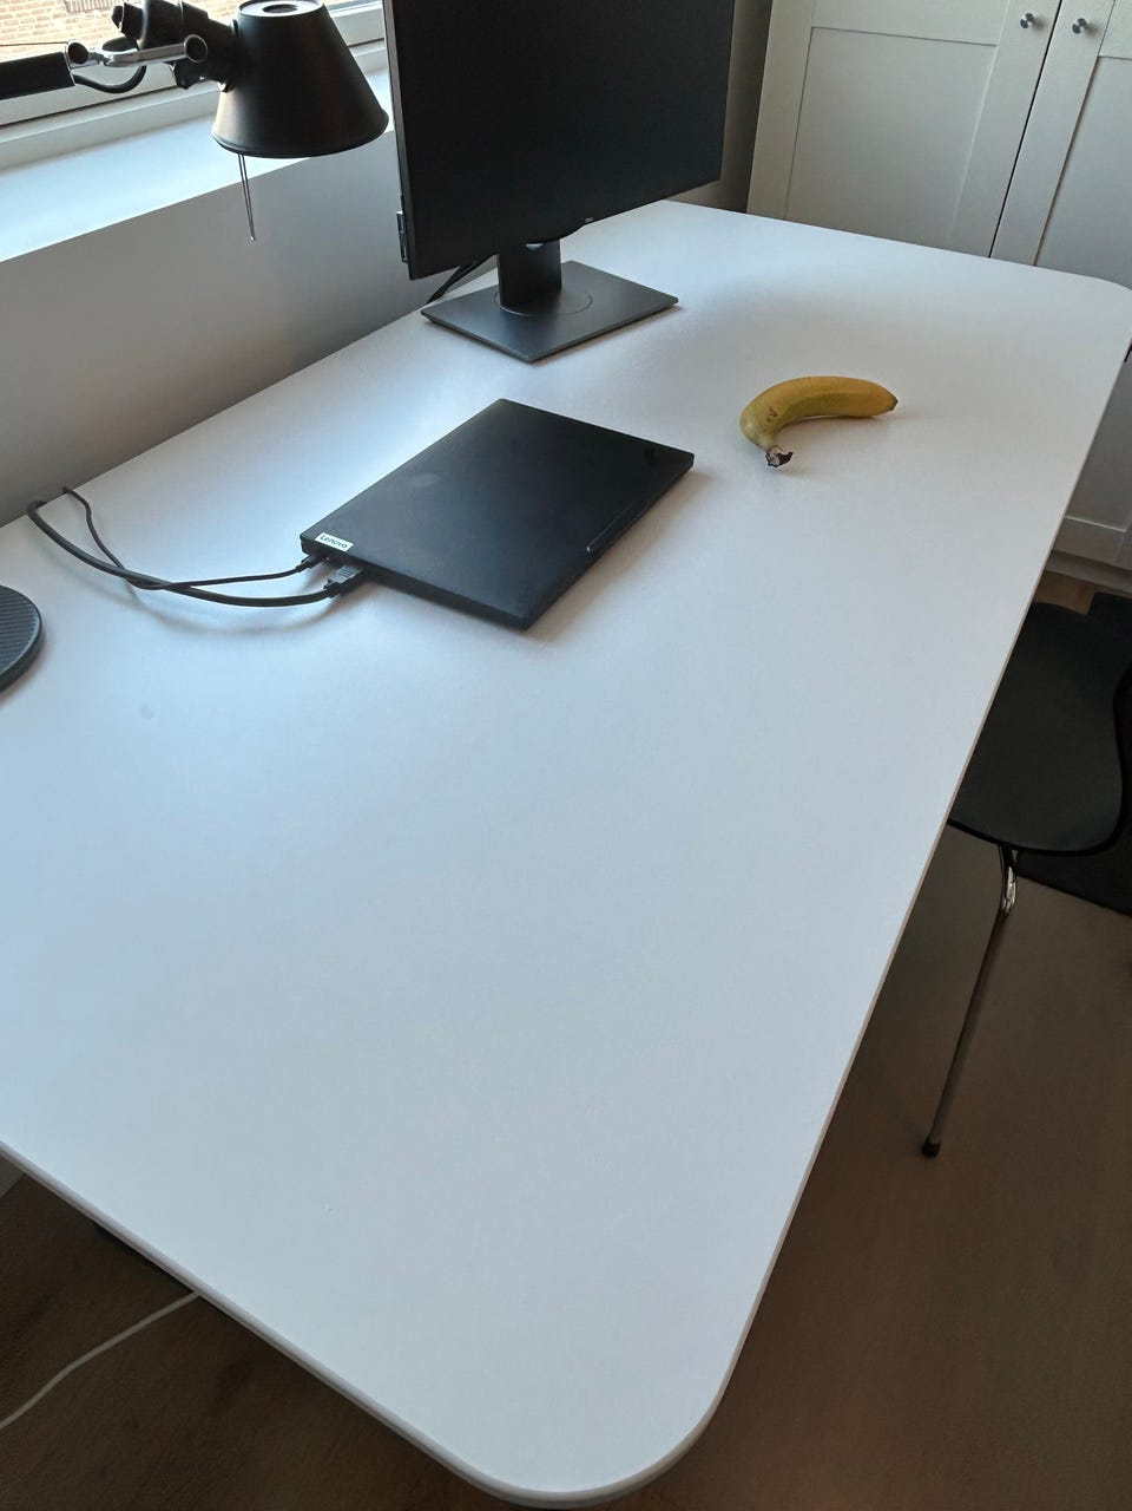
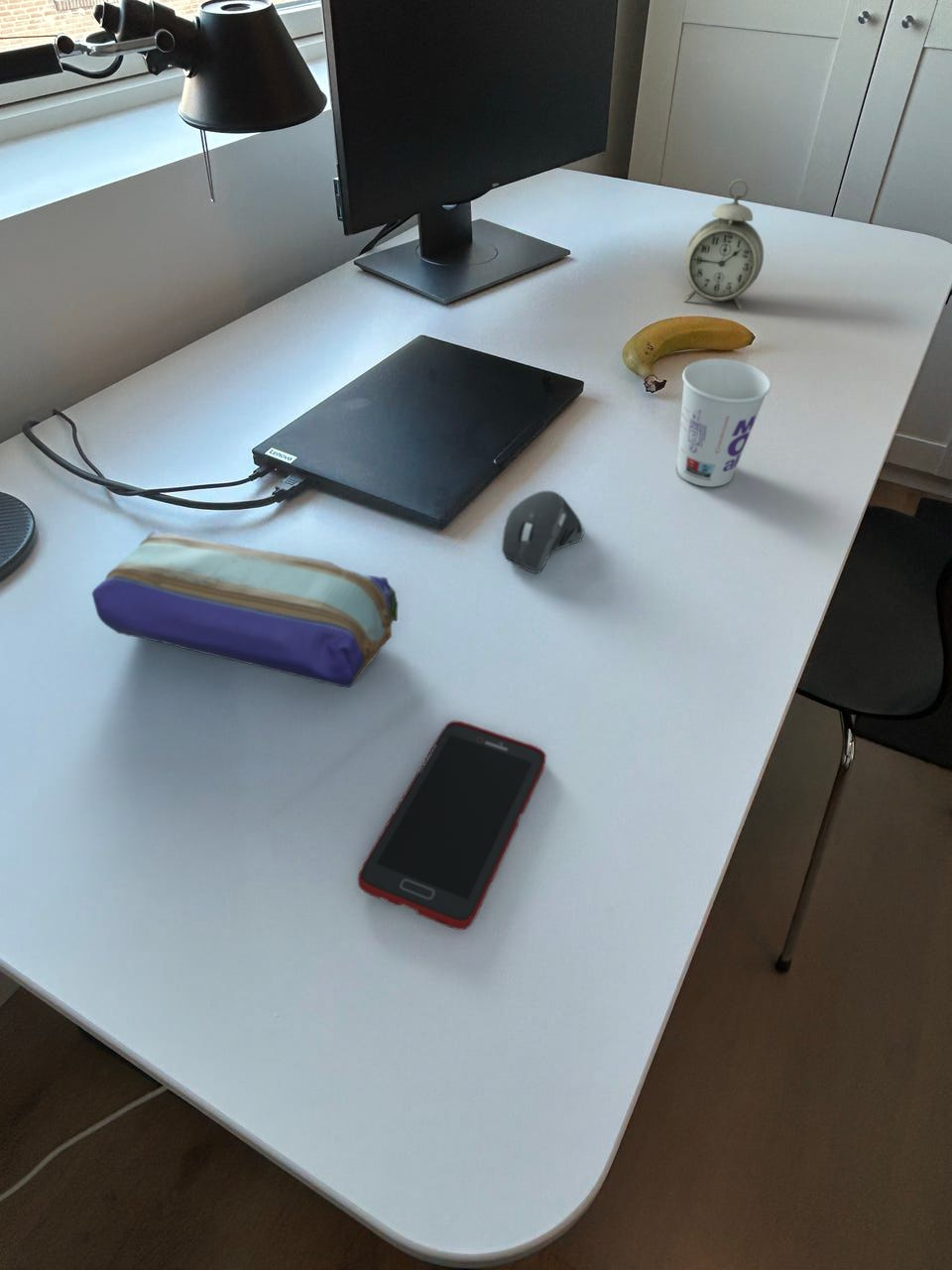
+ alarm clock [681,179,765,311]
+ cup [676,357,772,488]
+ pencil case [91,529,399,689]
+ computer mouse [501,490,584,574]
+ cell phone [357,720,547,931]
